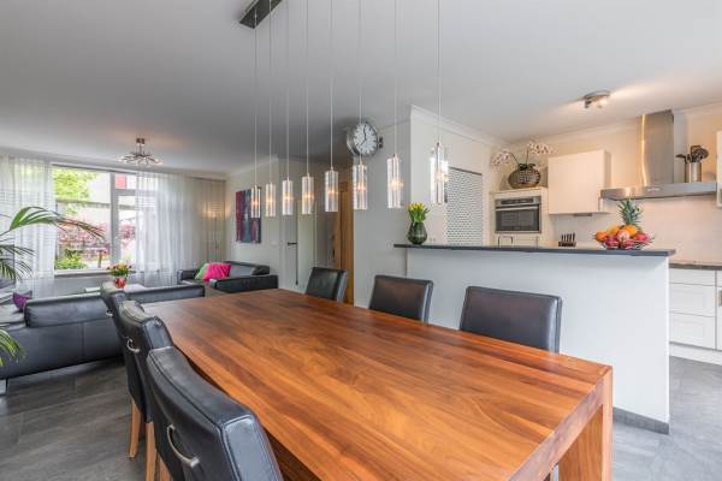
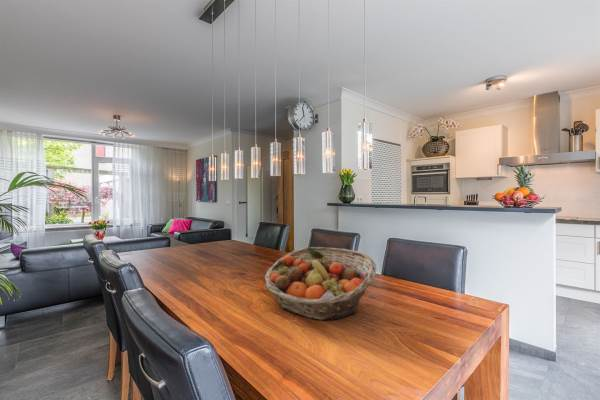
+ fruit basket [264,246,377,321]
